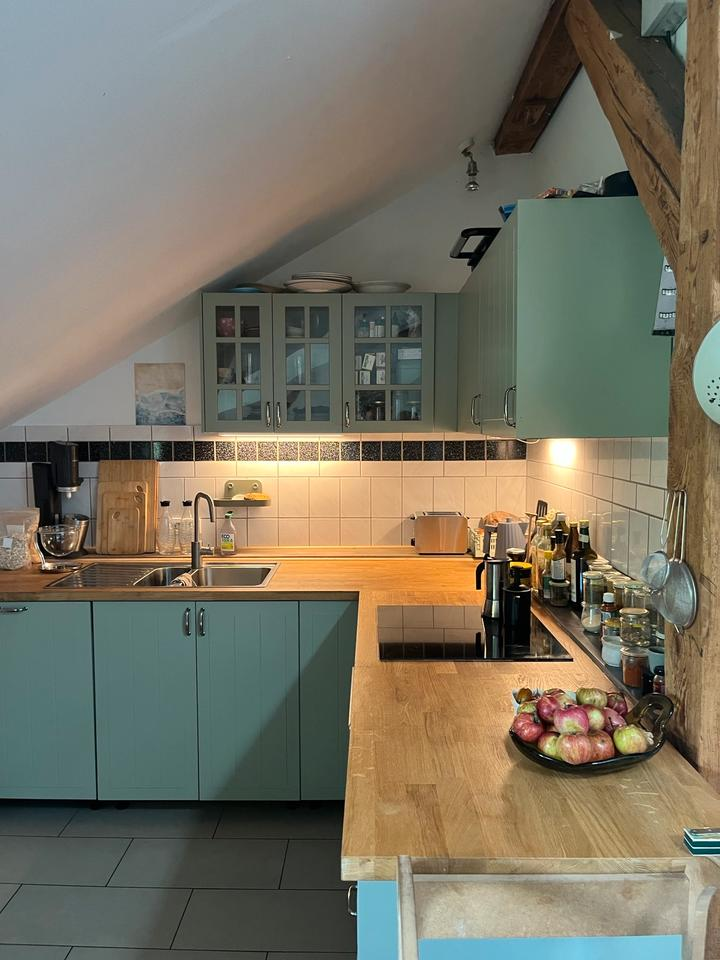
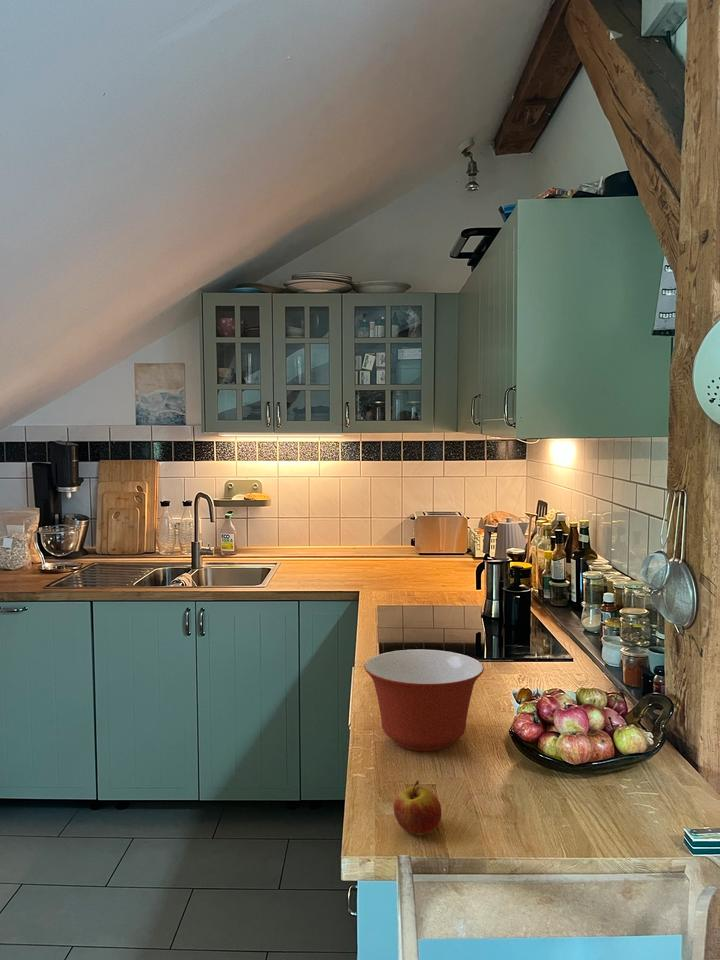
+ mixing bowl [363,649,485,752]
+ apple [393,779,442,836]
